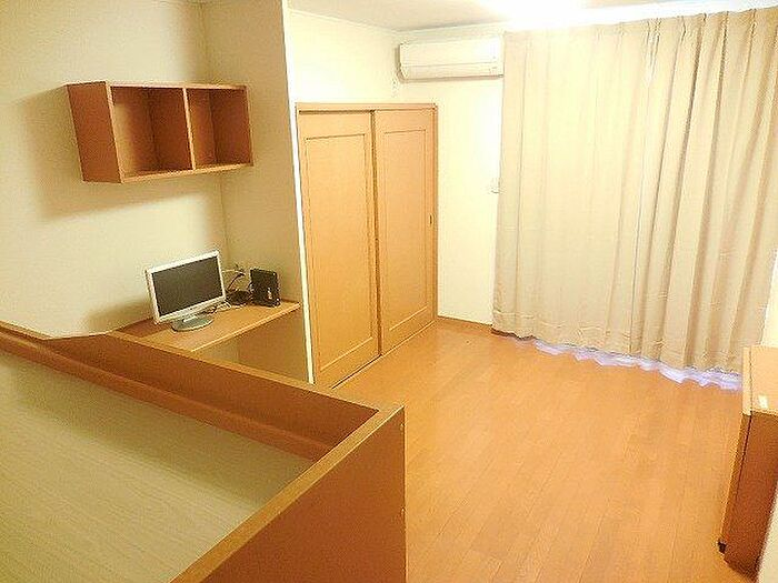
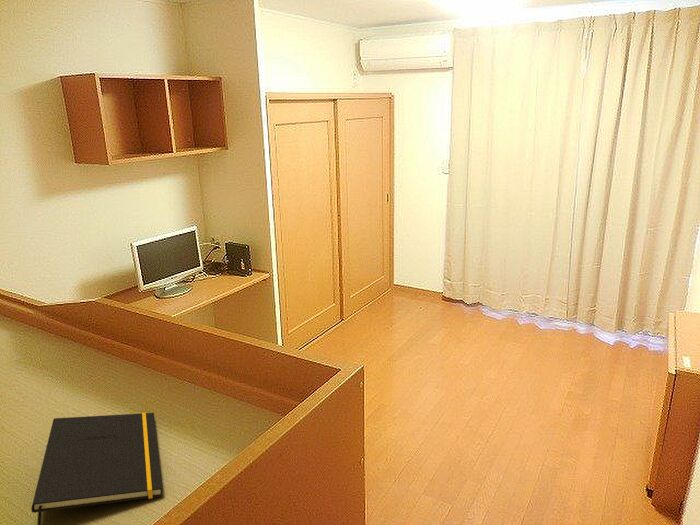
+ notepad [30,412,164,525]
